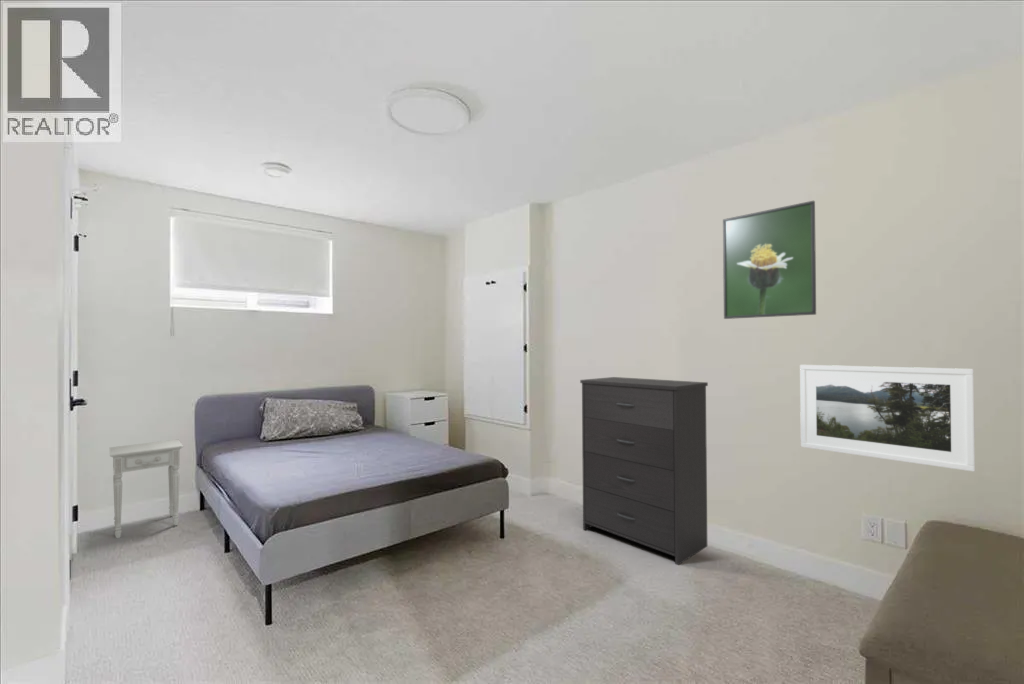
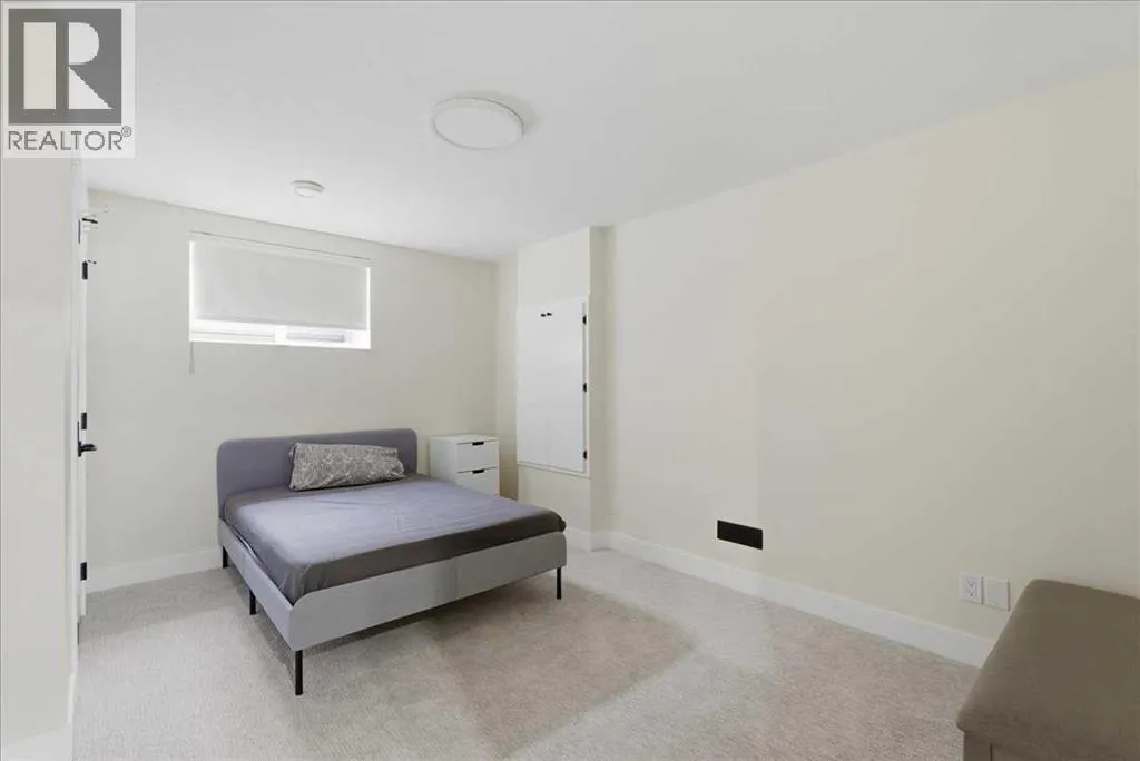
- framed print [799,364,976,473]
- dresser [579,376,709,566]
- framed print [722,200,817,320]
- nightstand [109,439,184,539]
